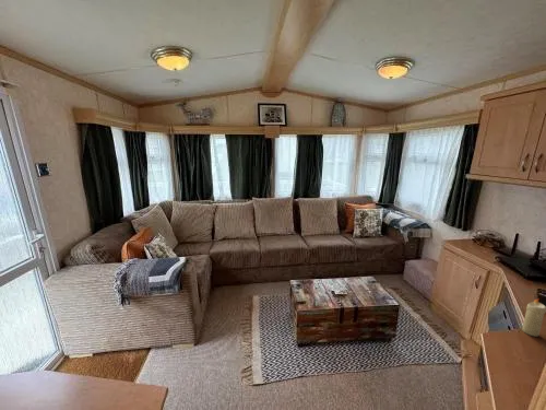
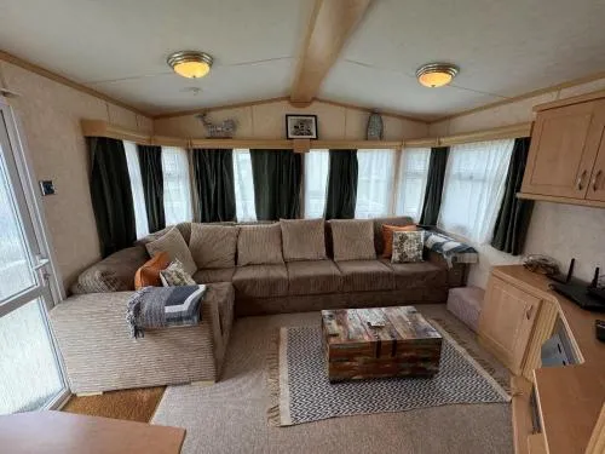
- candle [521,297,546,338]
